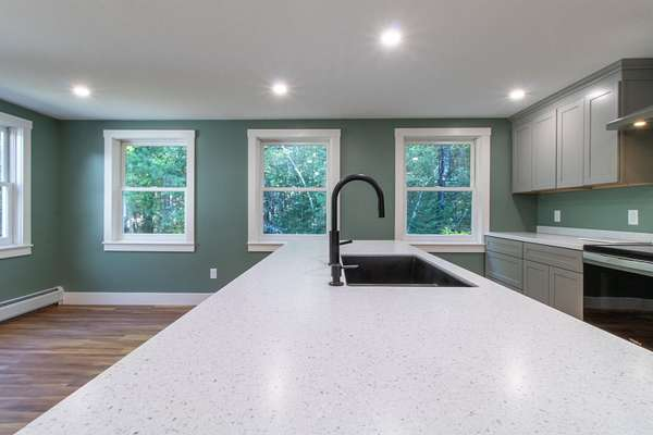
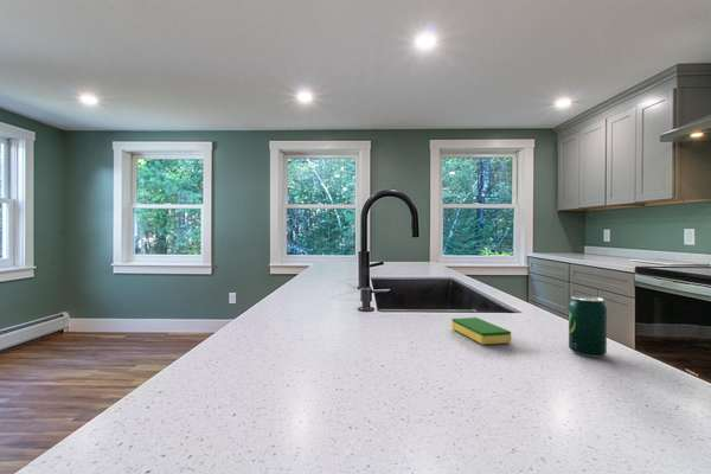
+ dish sponge [450,316,512,346]
+ beverage can [568,295,608,358]
